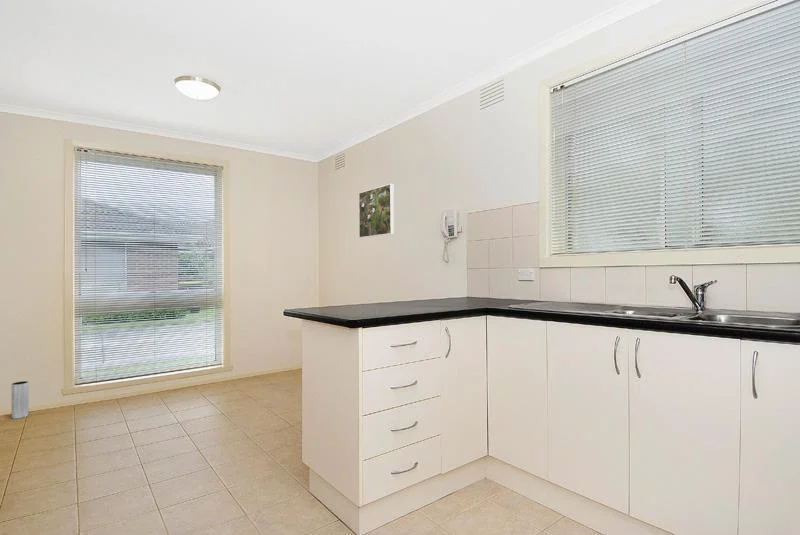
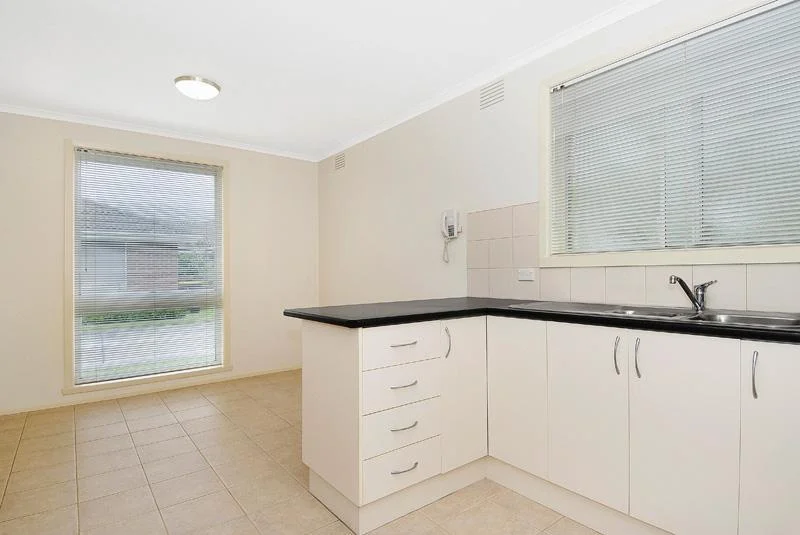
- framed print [358,183,395,239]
- vase [11,380,29,420]
